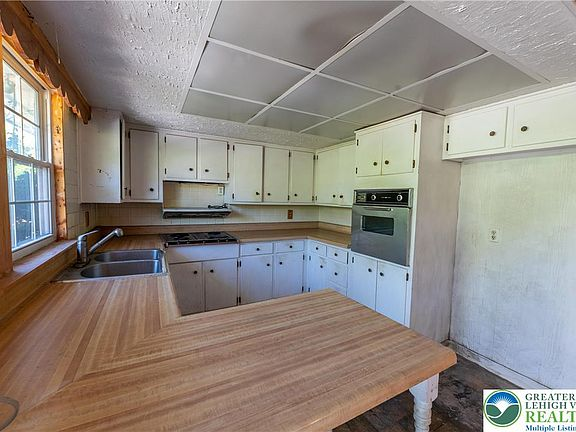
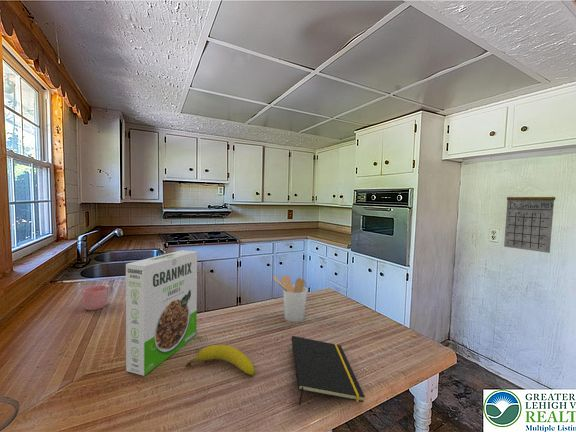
+ fruit [184,344,256,377]
+ cereal box [125,249,198,377]
+ mug [82,284,114,311]
+ utensil holder [272,275,308,323]
+ notepad [290,335,366,406]
+ calendar [503,184,556,254]
